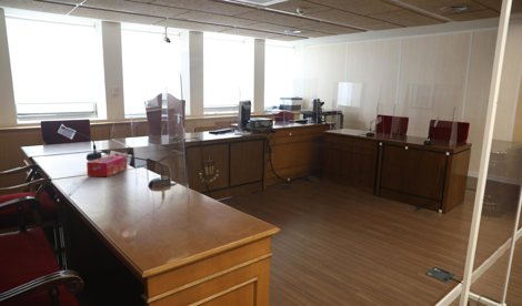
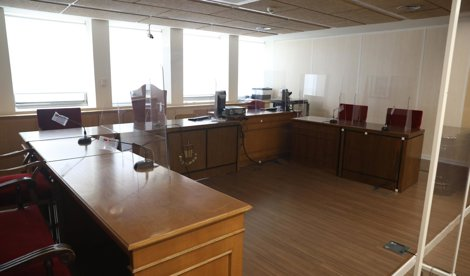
- tissue box [86,154,128,177]
